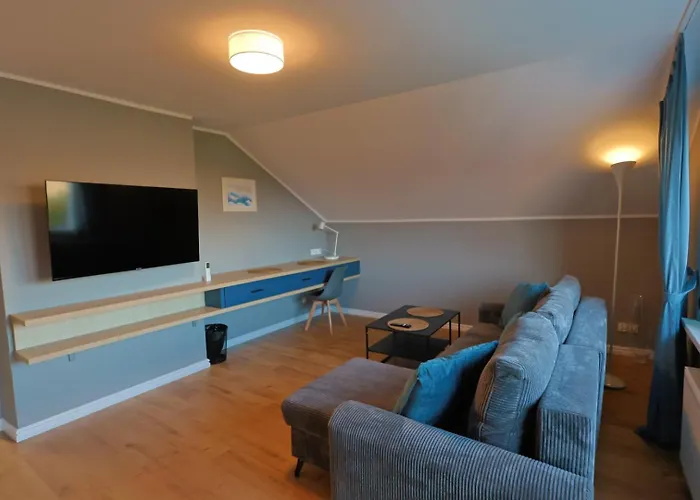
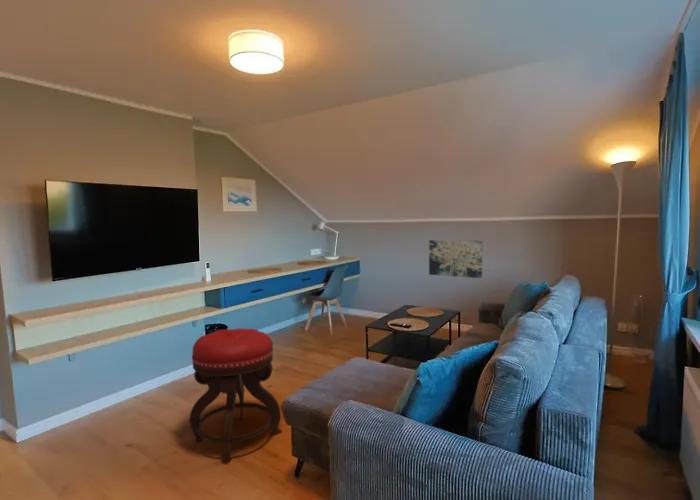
+ wall art [428,239,483,279]
+ stool [189,328,281,461]
